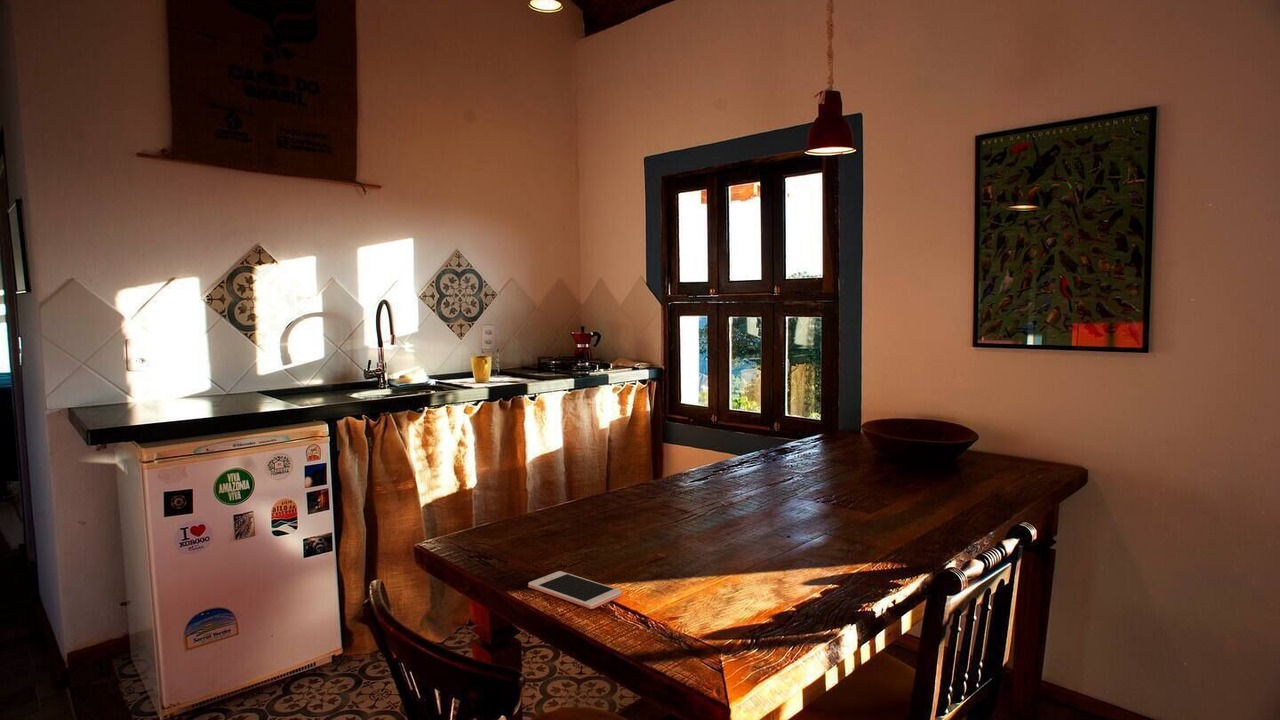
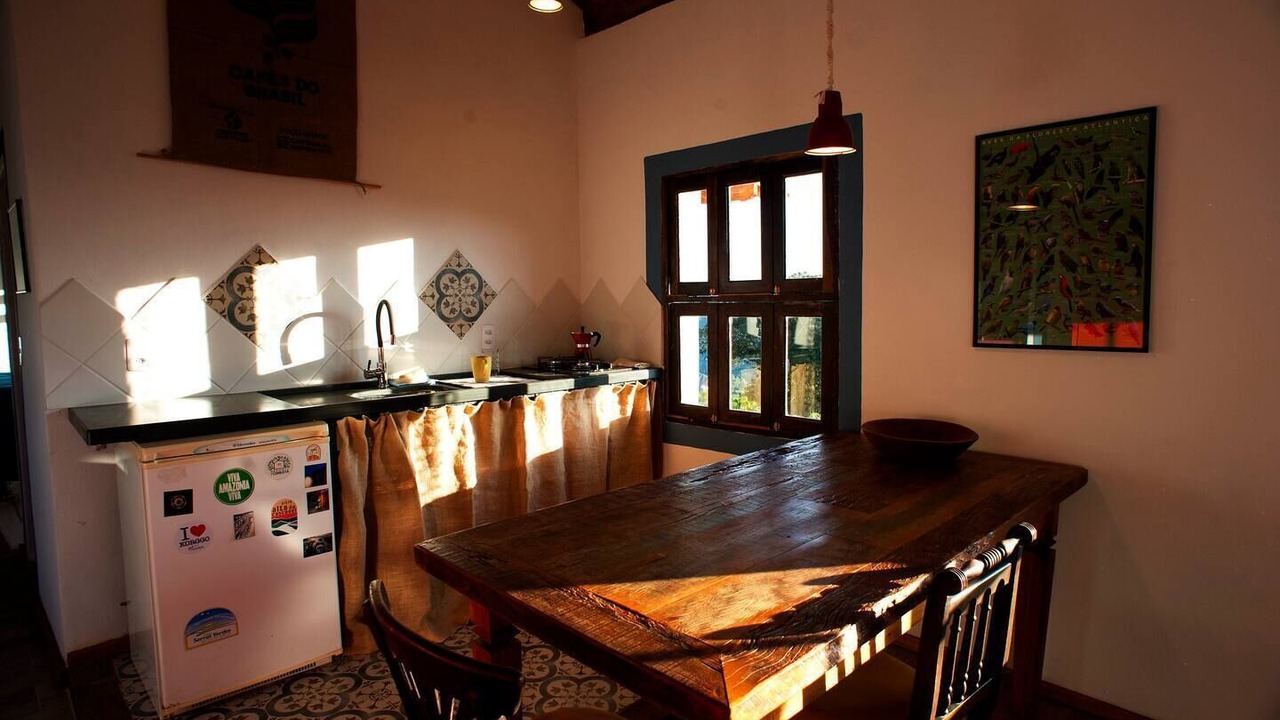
- cell phone [527,570,623,610]
